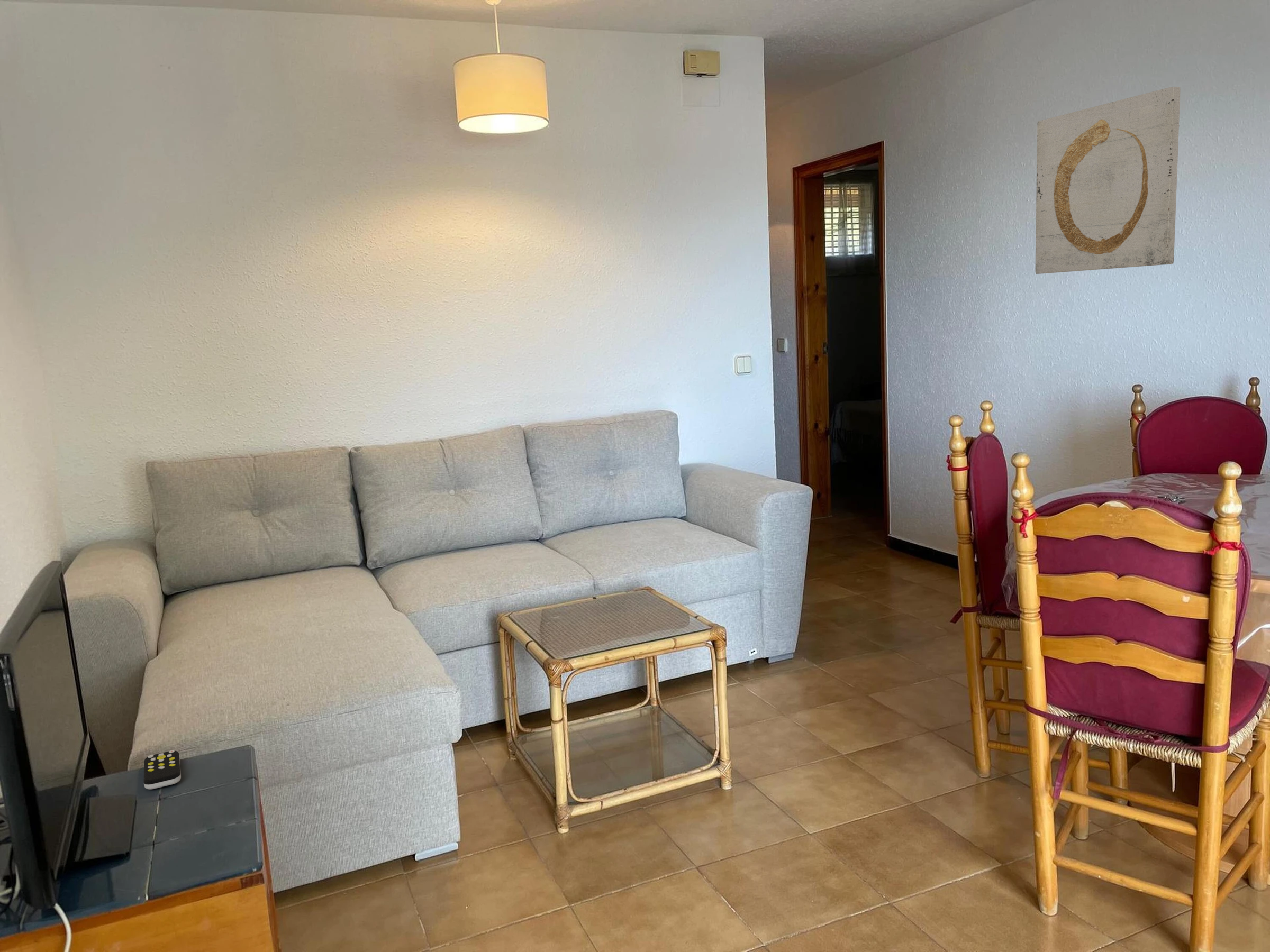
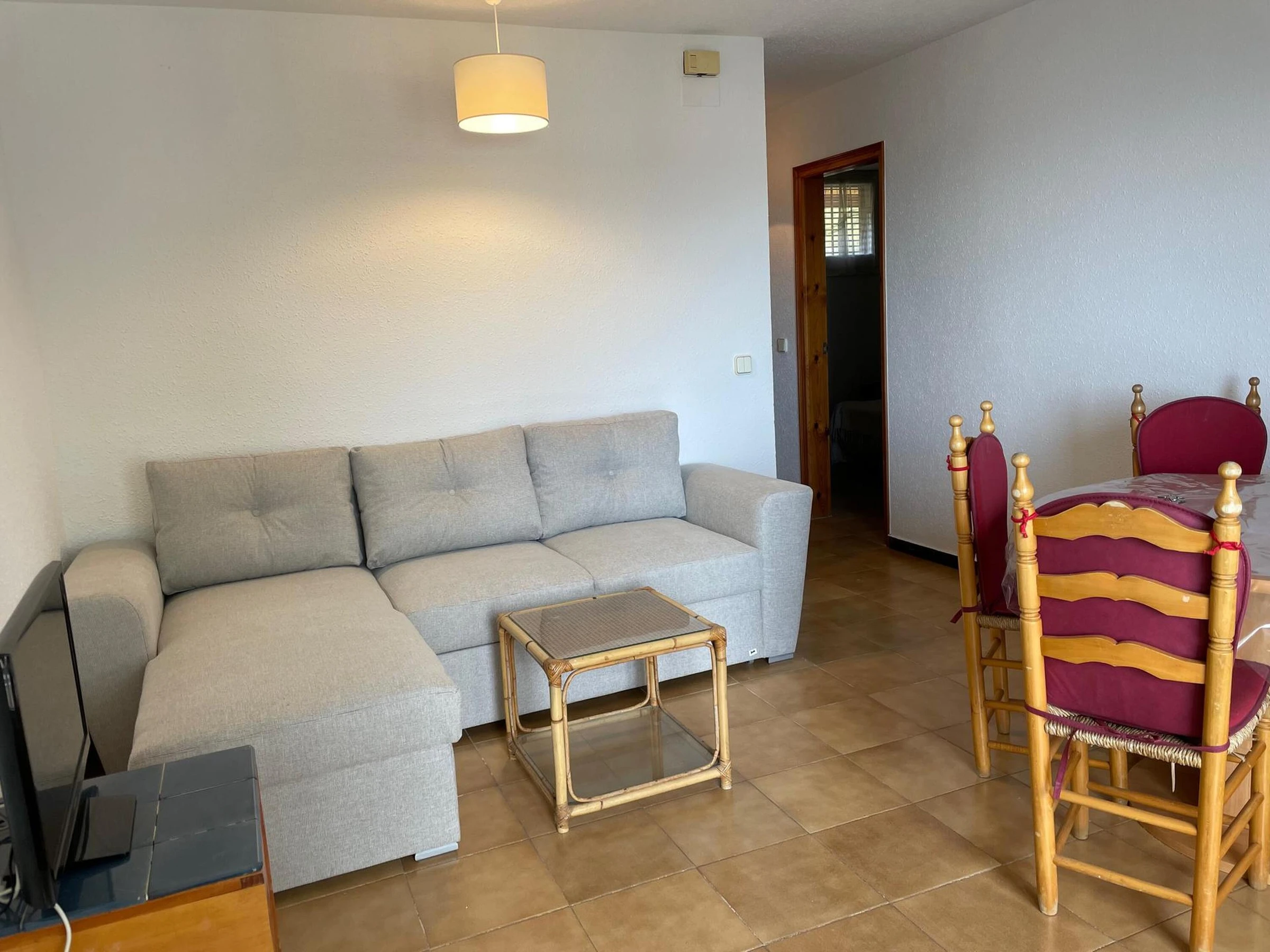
- wall art [1035,86,1181,274]
- remote control [143,750,182,790]
